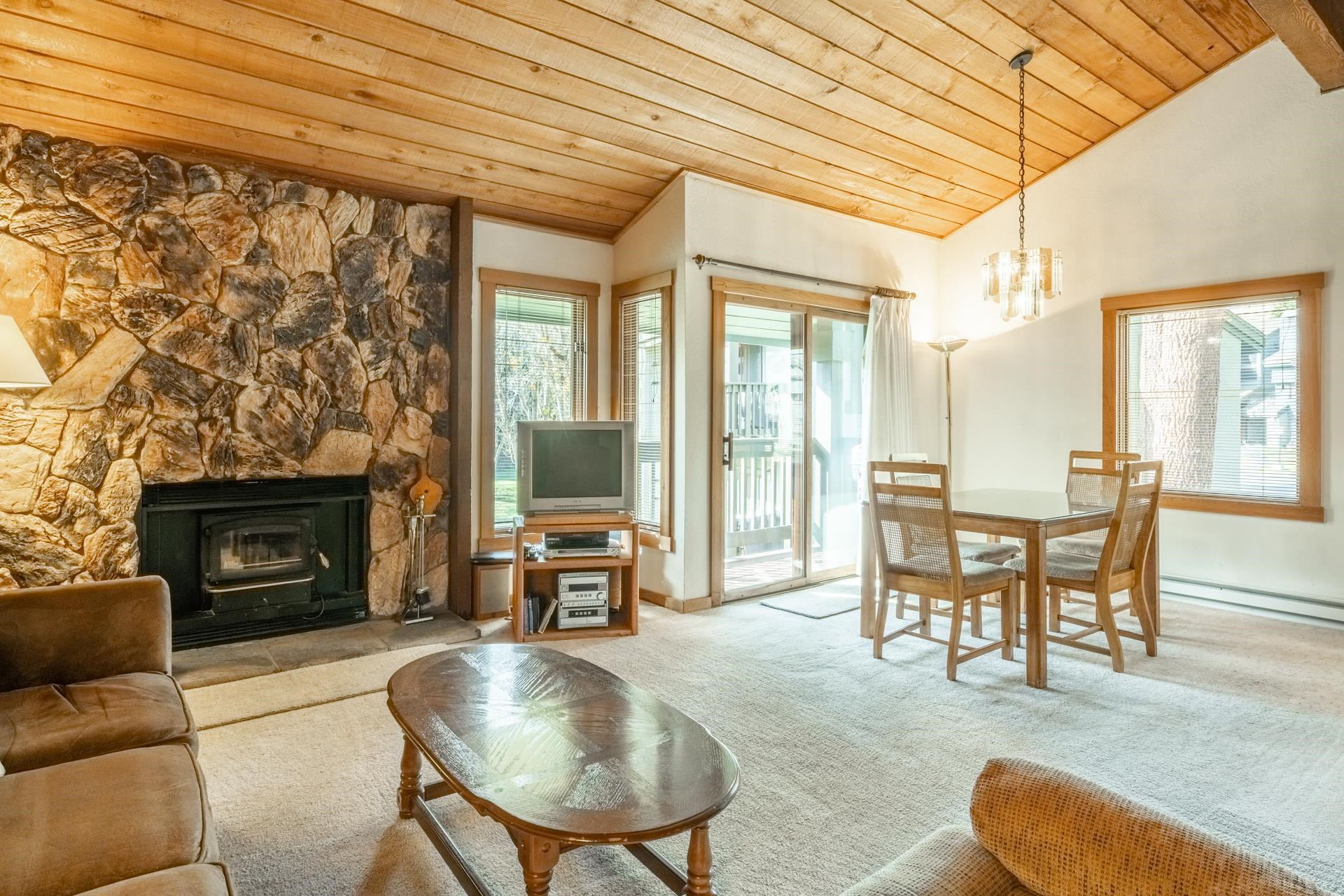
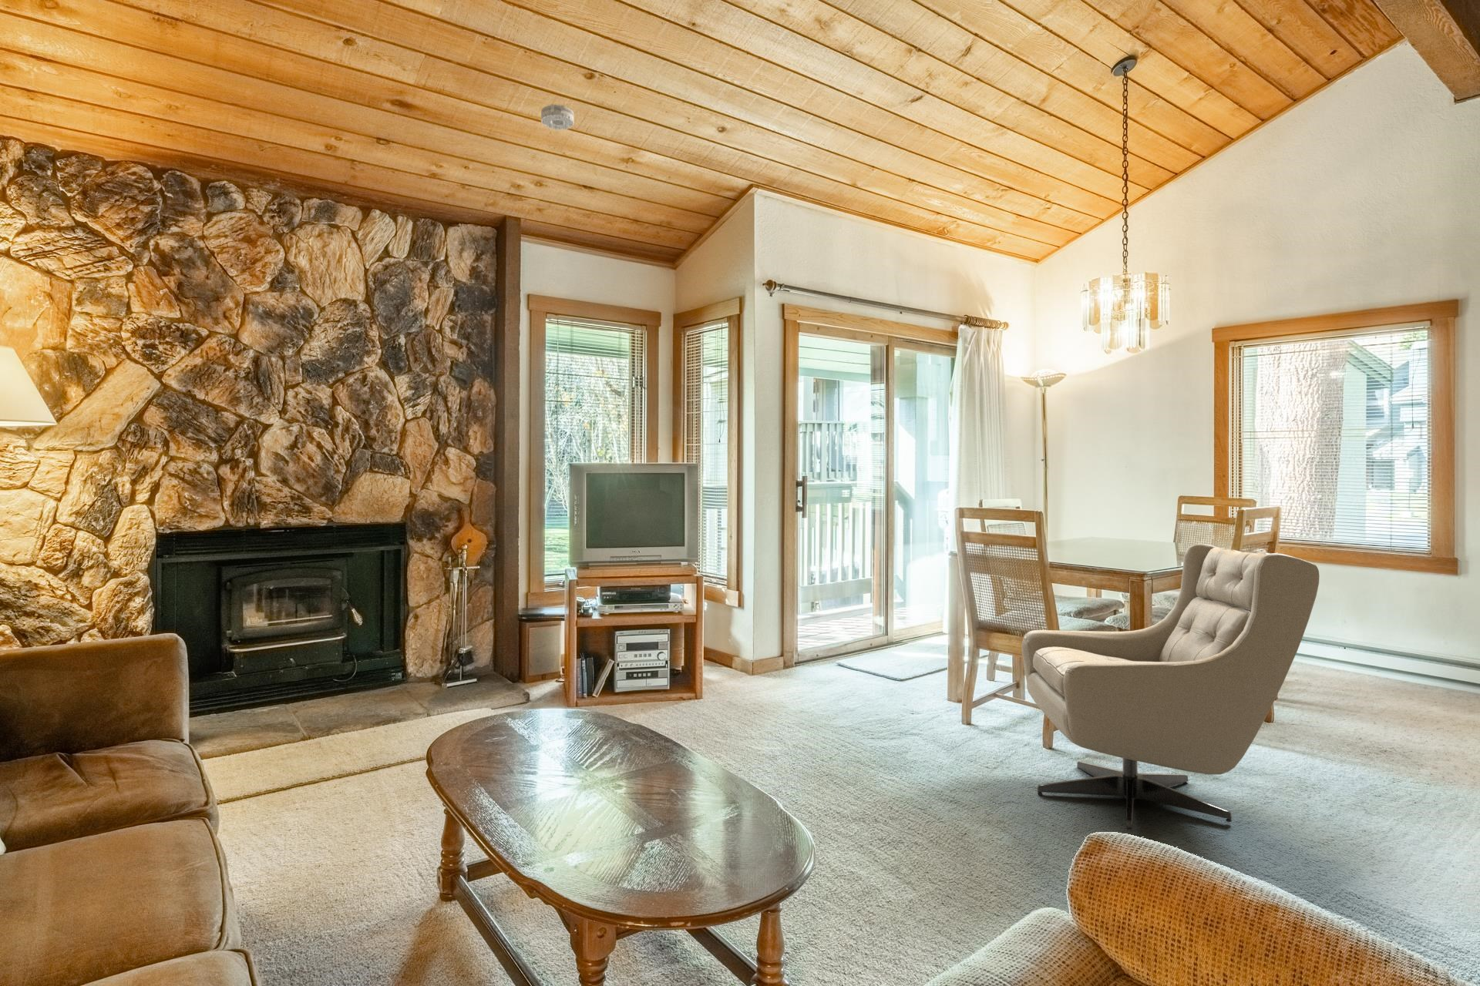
+ smoke detector [541,103,574,130]
+ armchair [1021,543,1320,831]
